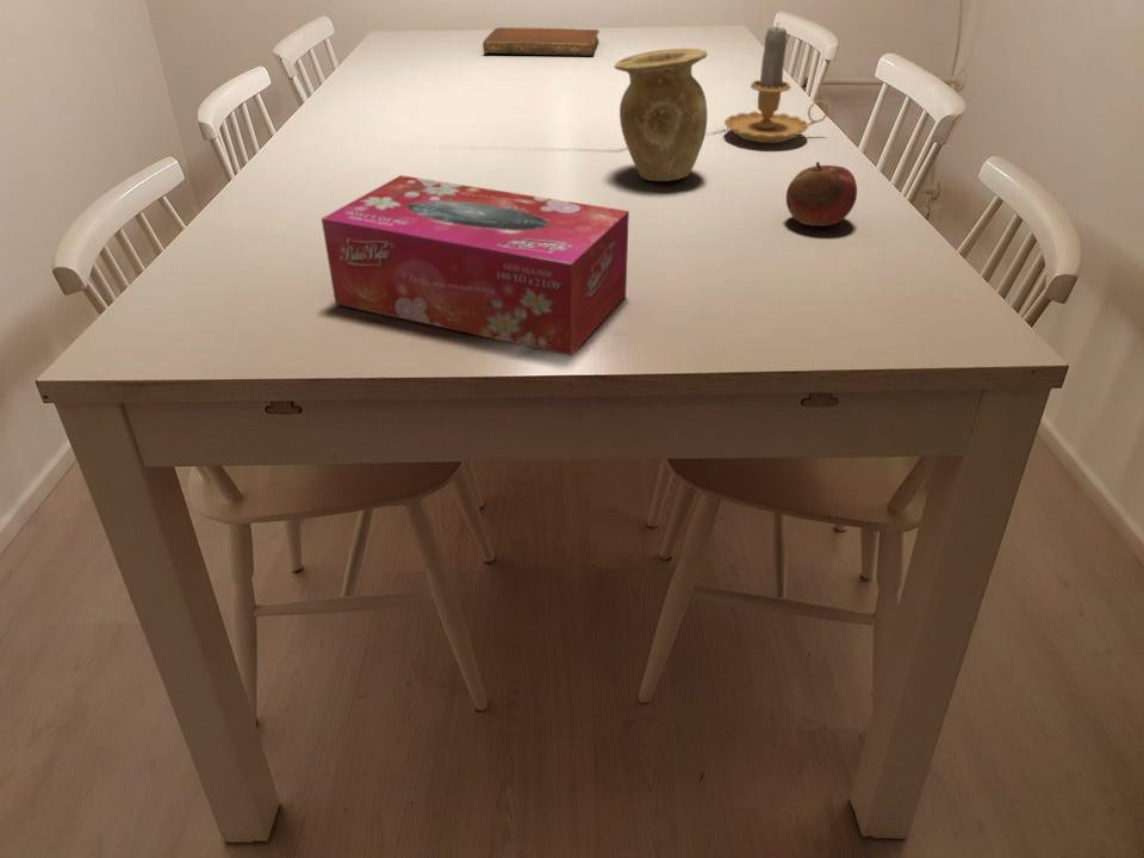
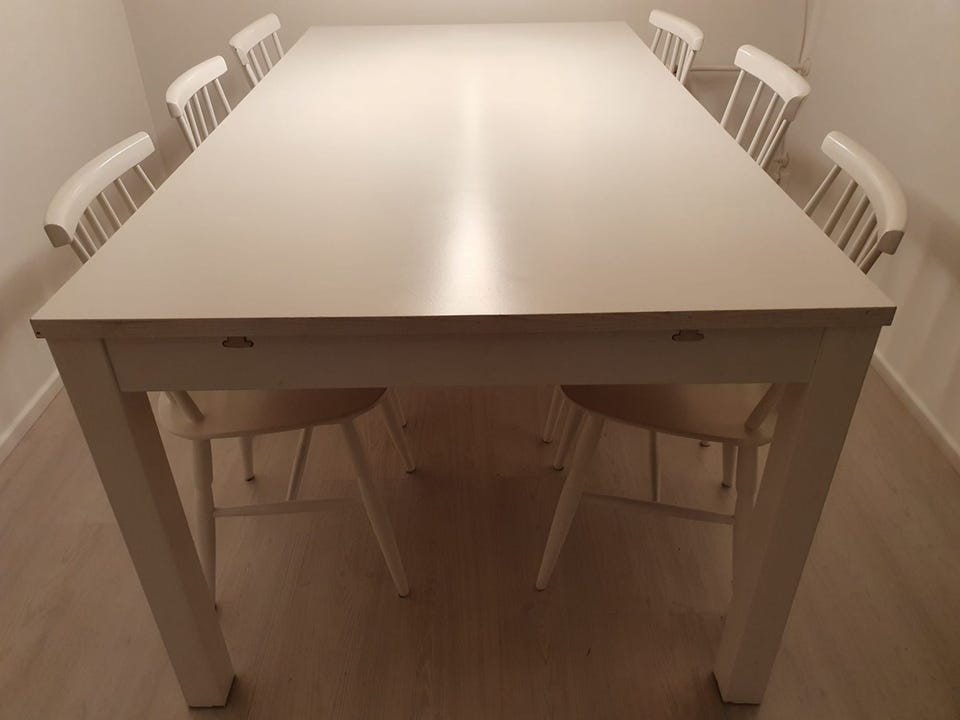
- notebook [481,26,601,57]
- tissue box [321,174,630,356]
- candle [723,23,829,144]
- vase [614,48,708,182]
- fruit [785,161,858,226]
